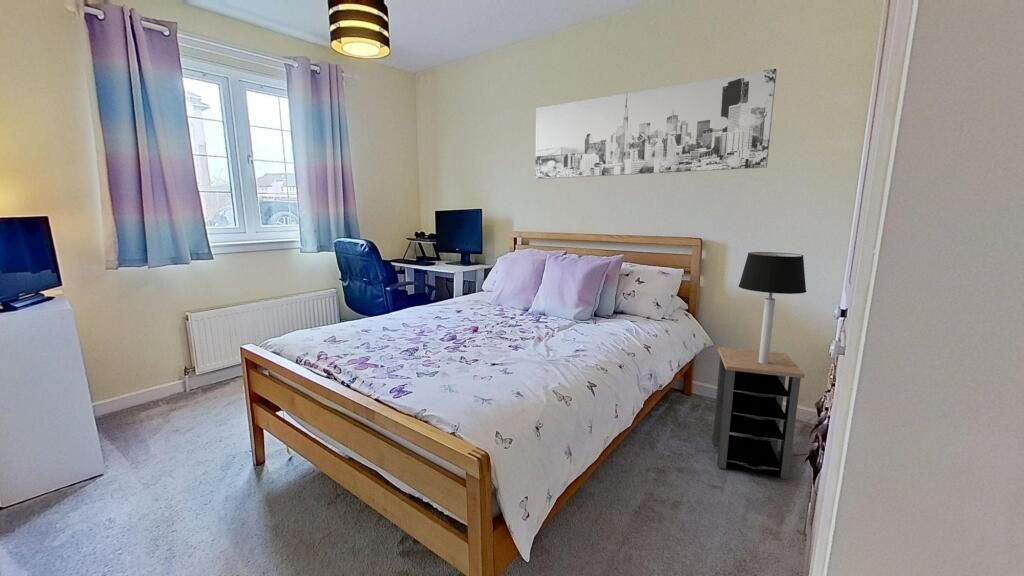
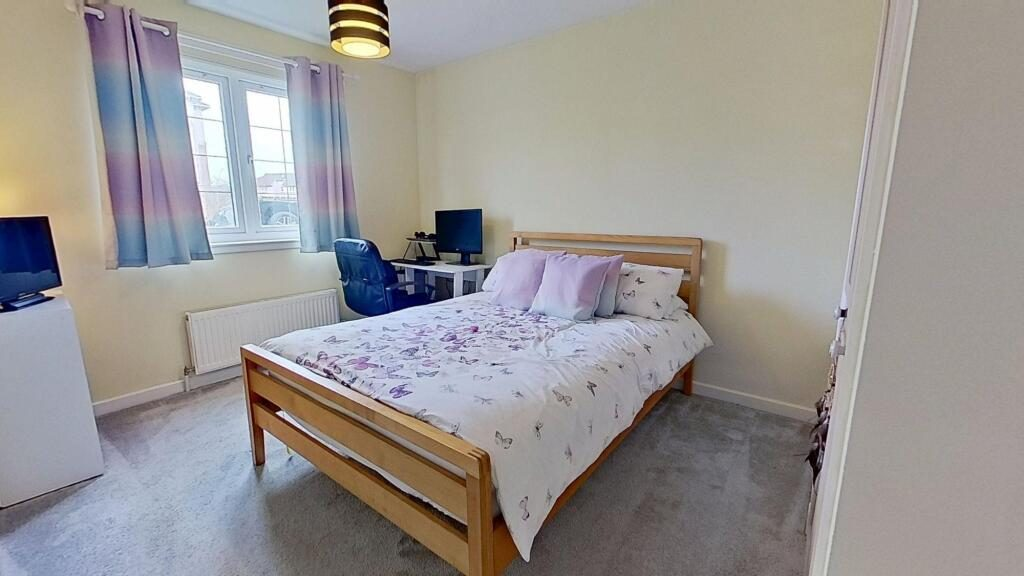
- wall art [534,68,778,180]
- table lamp [738,251,807,364]
- side table [711,346,806,481]
